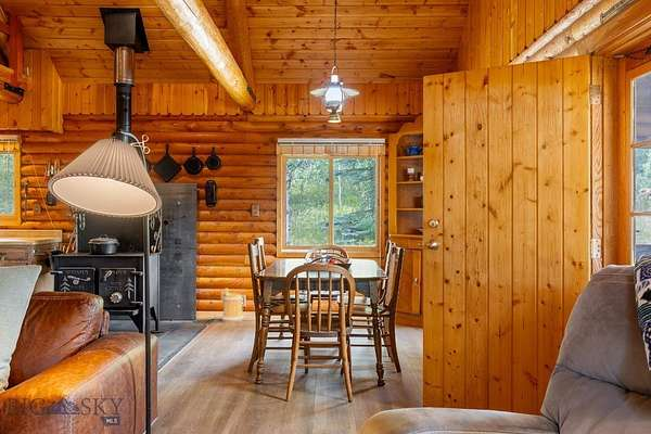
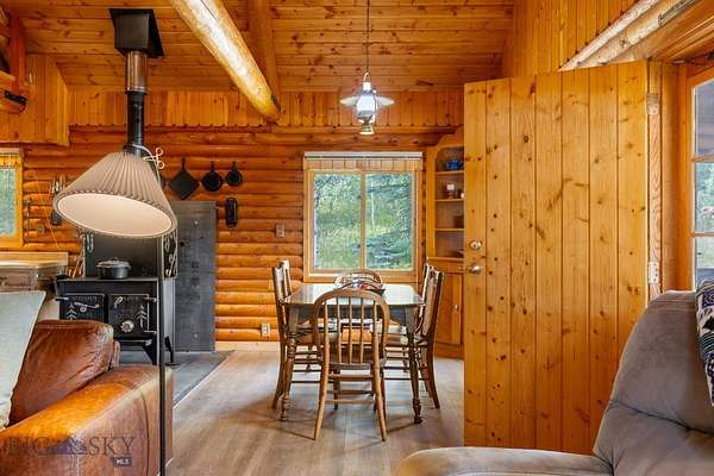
- tankard [220,288,245,323]
